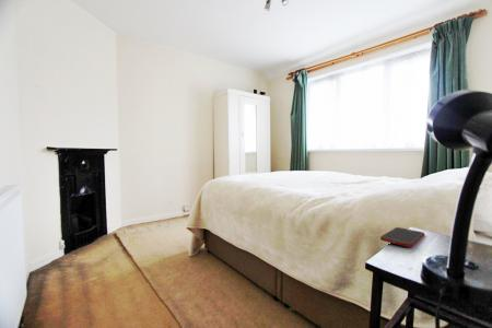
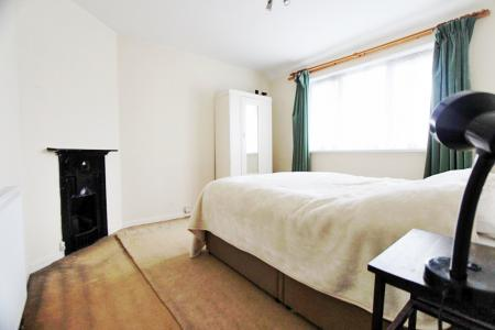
- cell phone [379,226,425,248]
